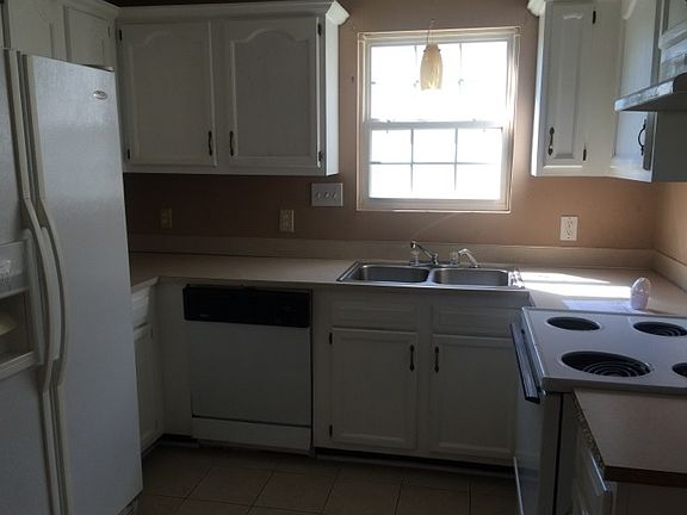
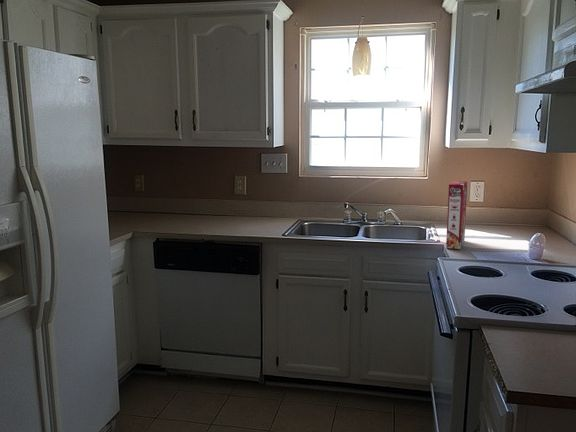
+ cereal box [445,180,468,250]
